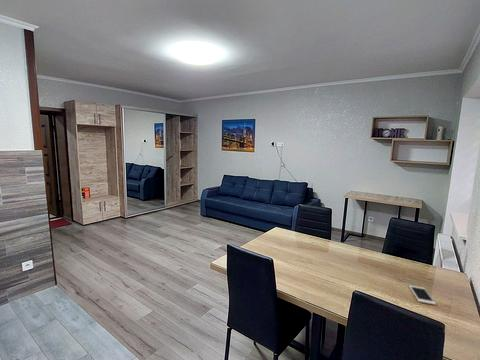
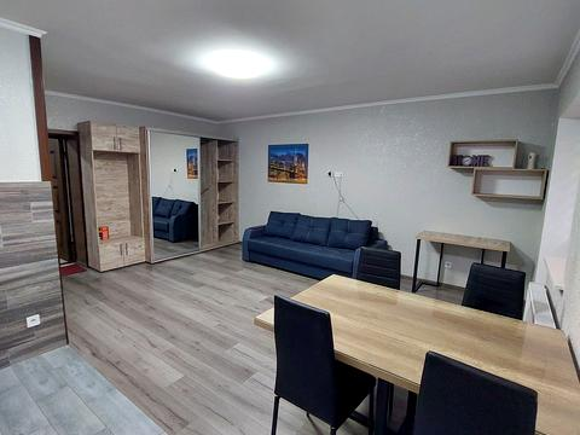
- cell phone [408,284,437,306]
